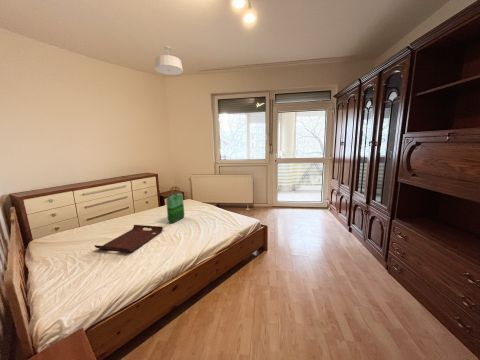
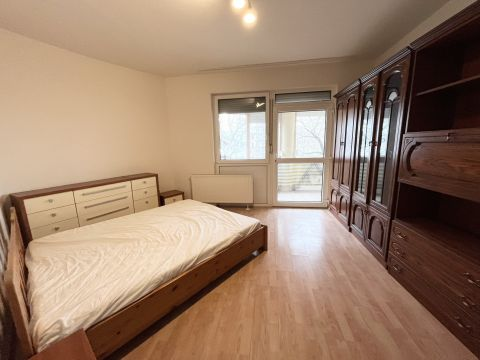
- ceiling light fixture [154,45,184,76]
- serving tray [94,224,164,253]
- tote bag [166,185,185,224]
